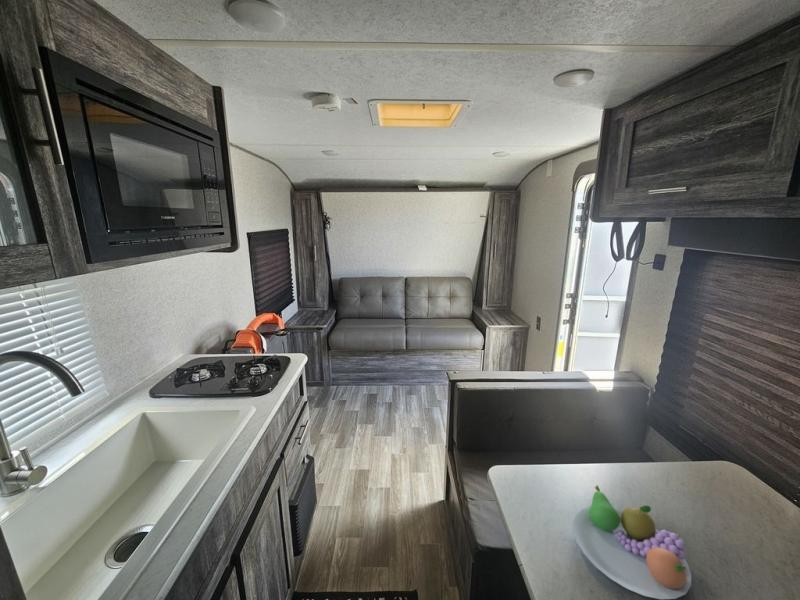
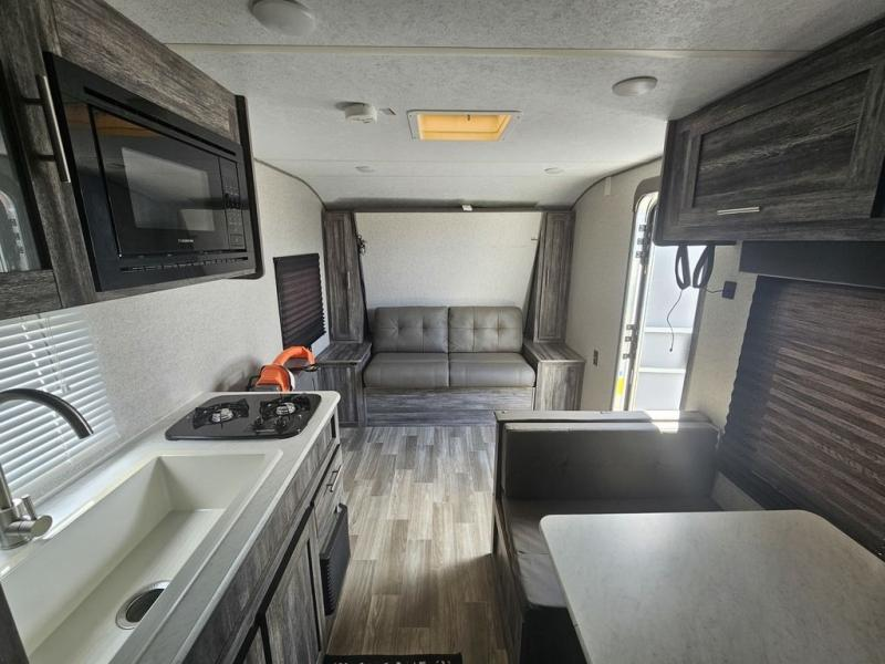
- fruit bowl [572,484,692,600]
